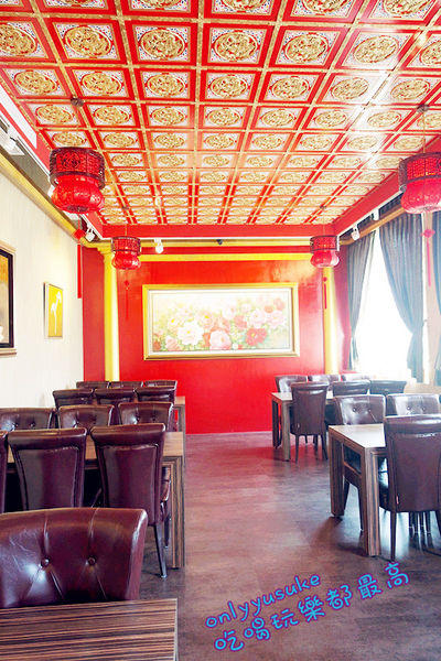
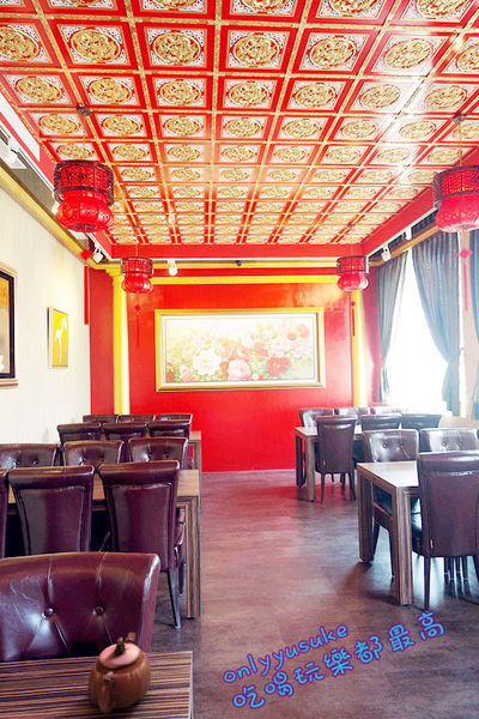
+ teapot [86,632,152,714]
